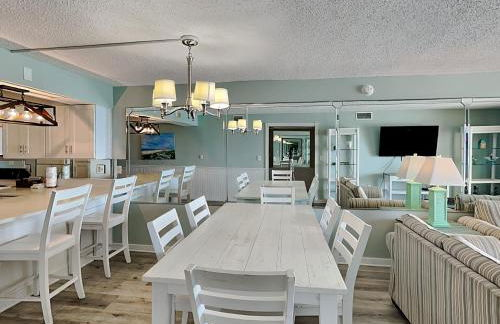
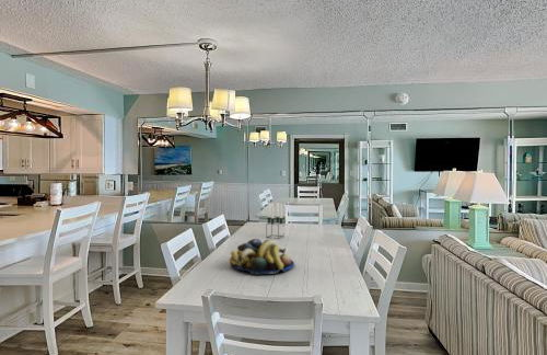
+ fruit bowl [229,238,295,275]
+ candle holder [265,202,284,240]
